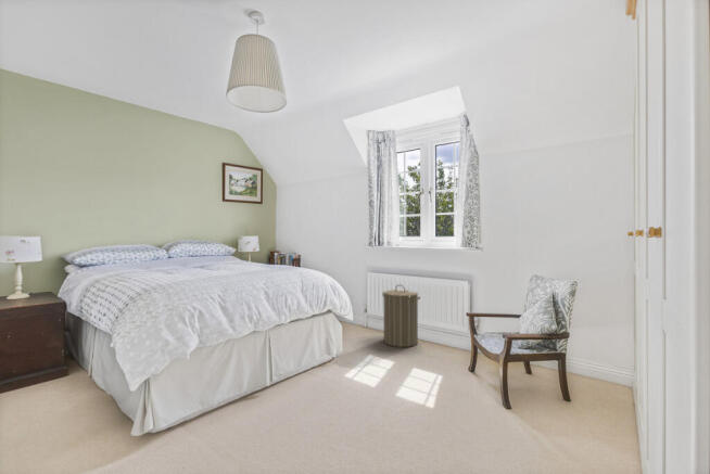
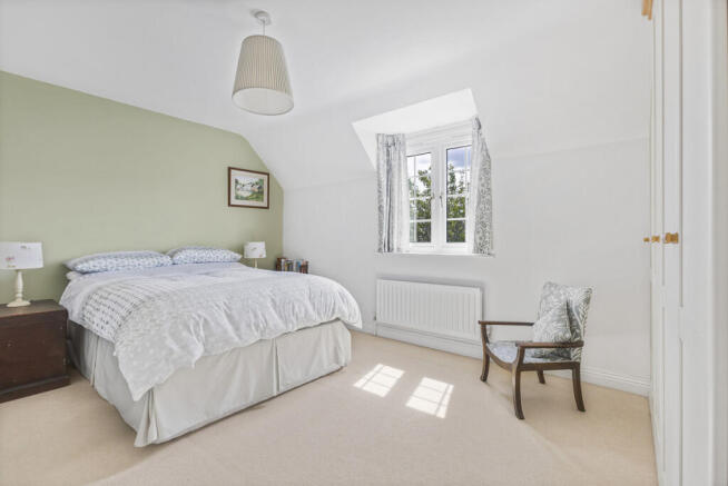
- laundry hamper [381,283,421,348]
